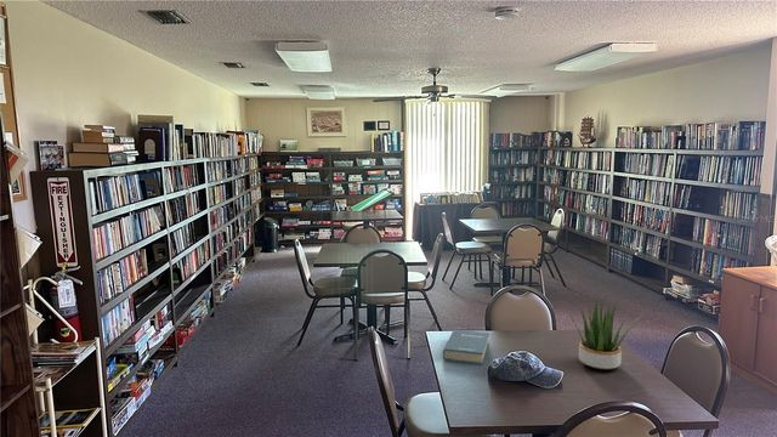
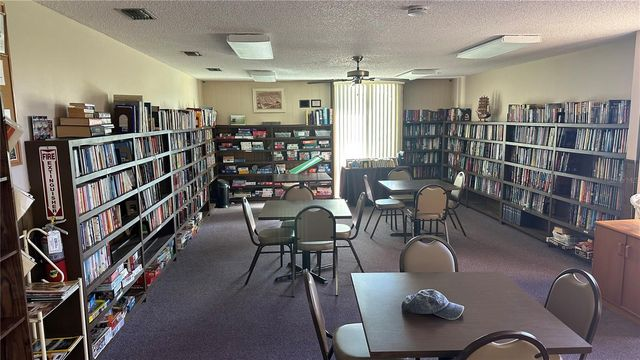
- potted plant [563,294,646,371]
- hardback book [442,329,490,365]
